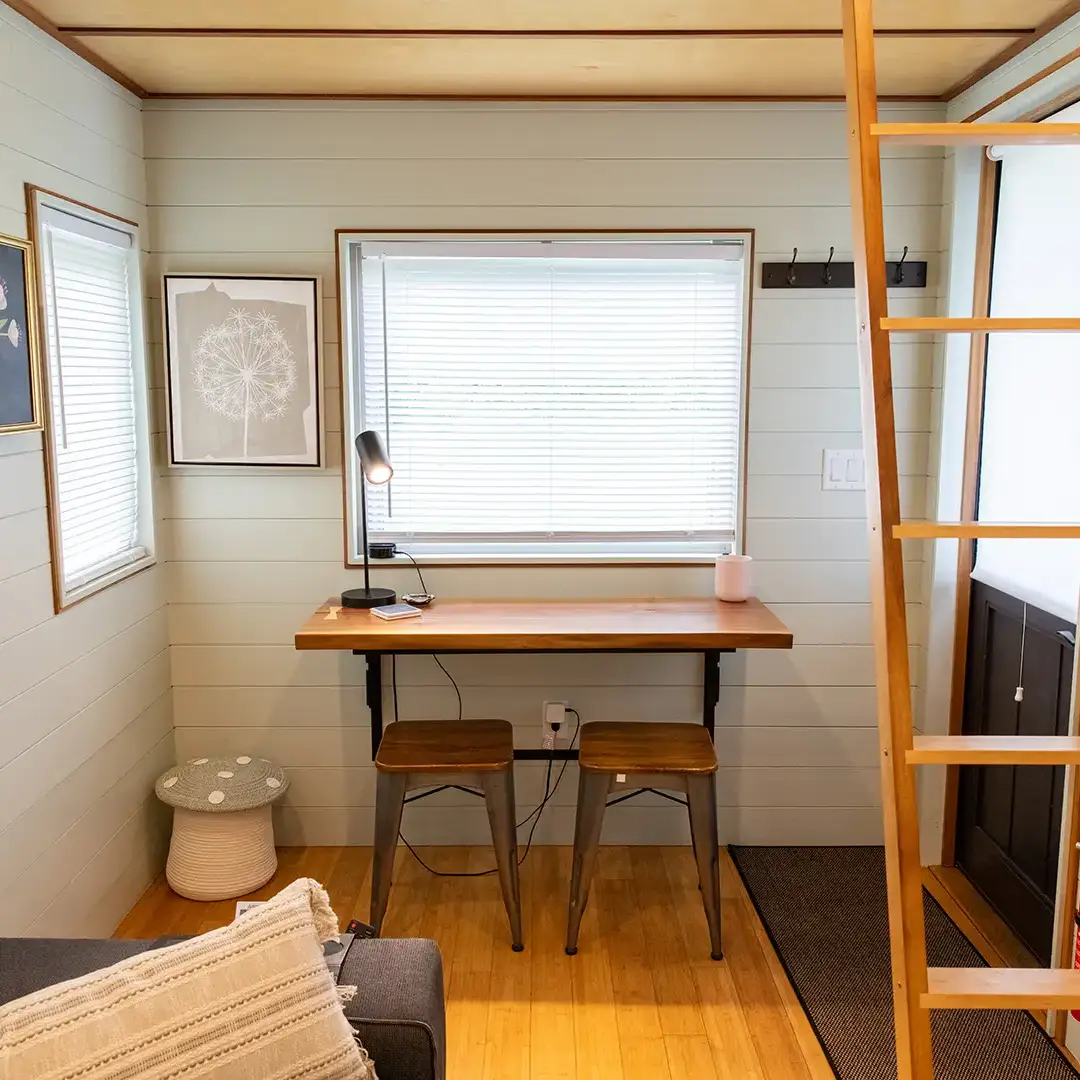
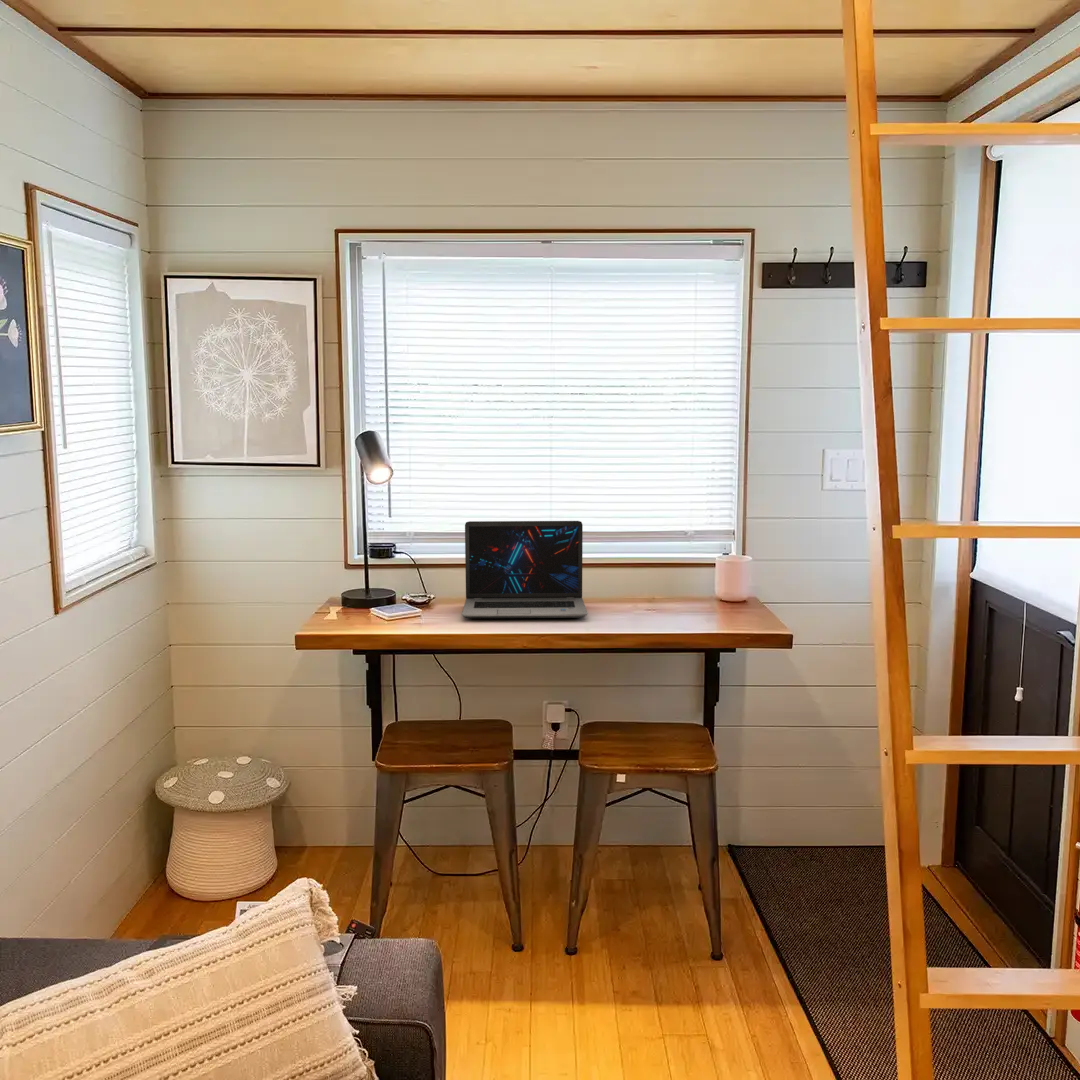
+ laptop [461,520,588,619]
